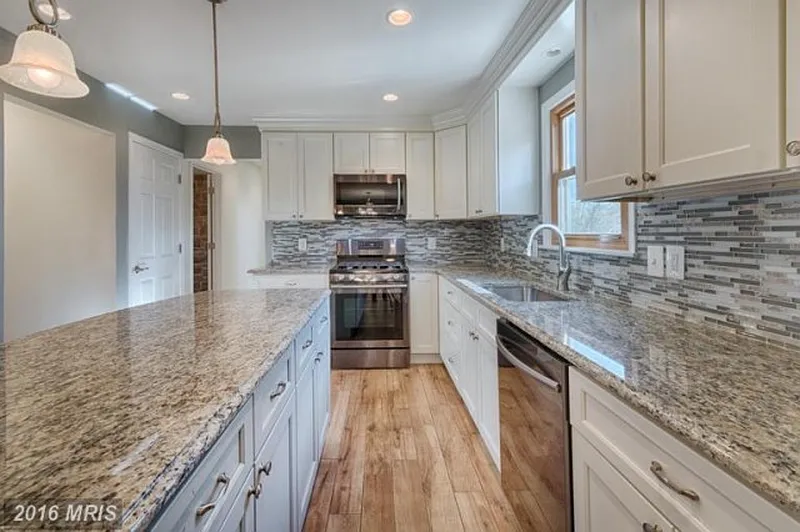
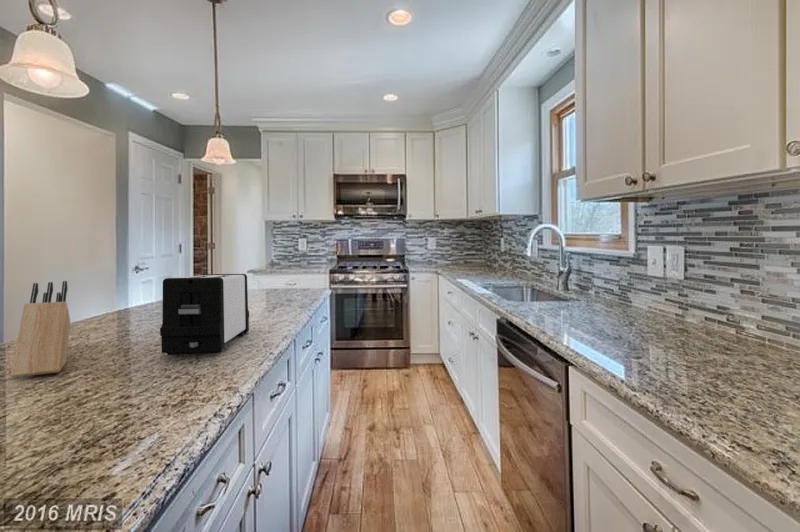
+ toaster [159,273,250,356]
+ knife block [10,280,71,379]
